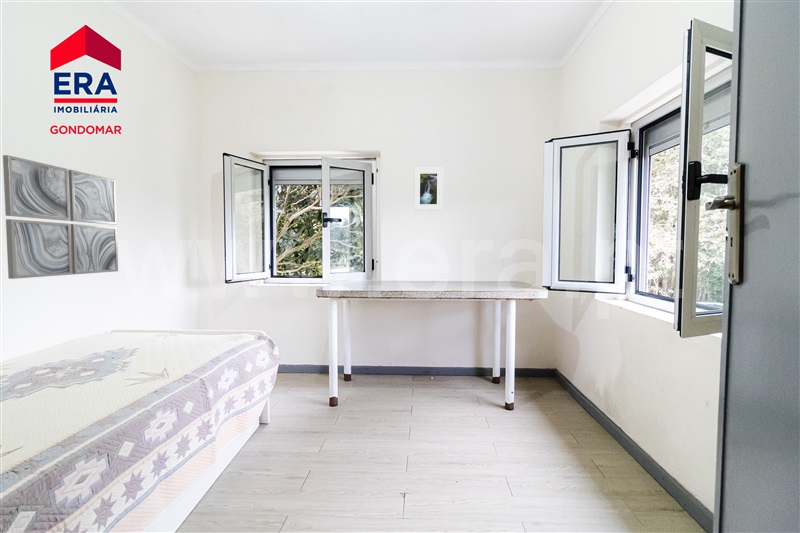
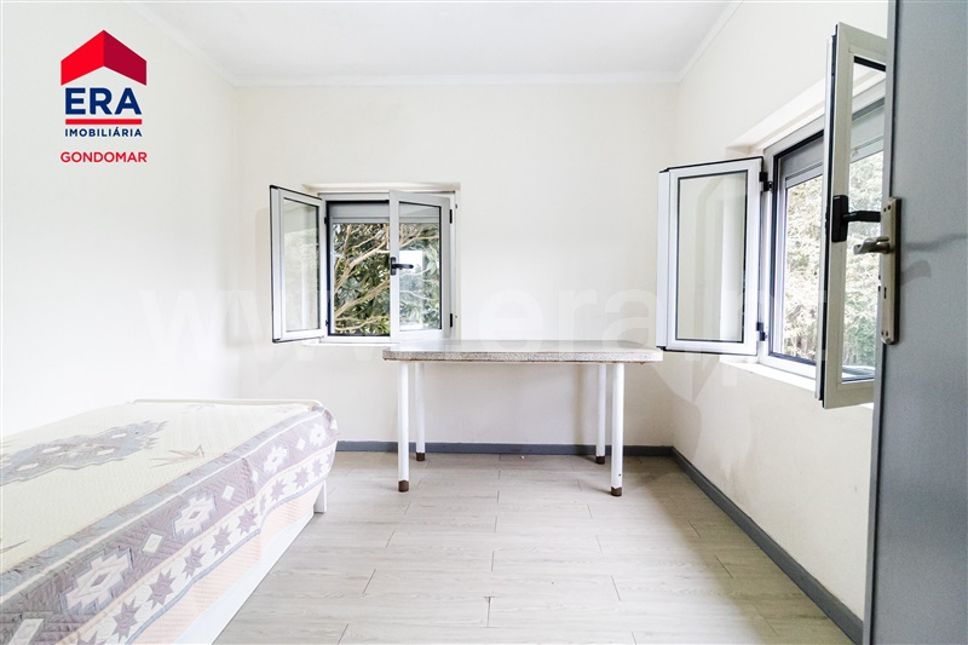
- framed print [413,167,444,211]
- wall art [2,154,119,280]
